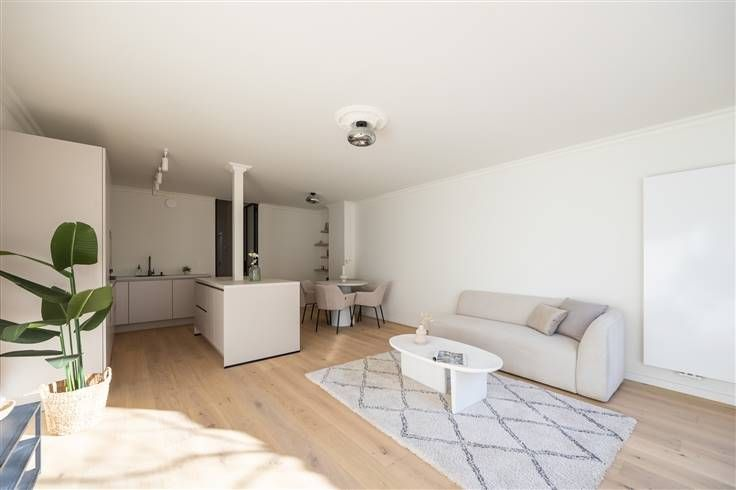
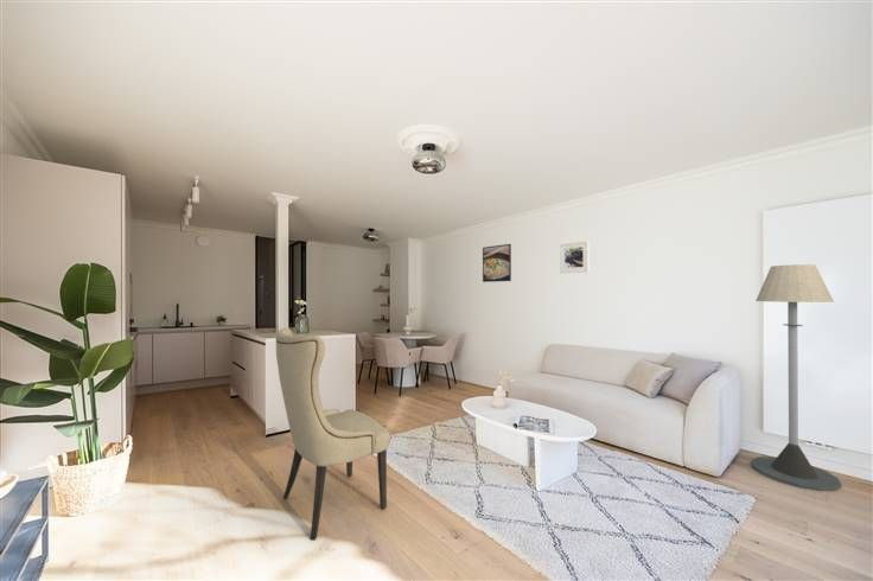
+ floor lamp [751,263,842,492]
+ chair [275,327,390,542]
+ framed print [559,240,590,274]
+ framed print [482,243,512,283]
